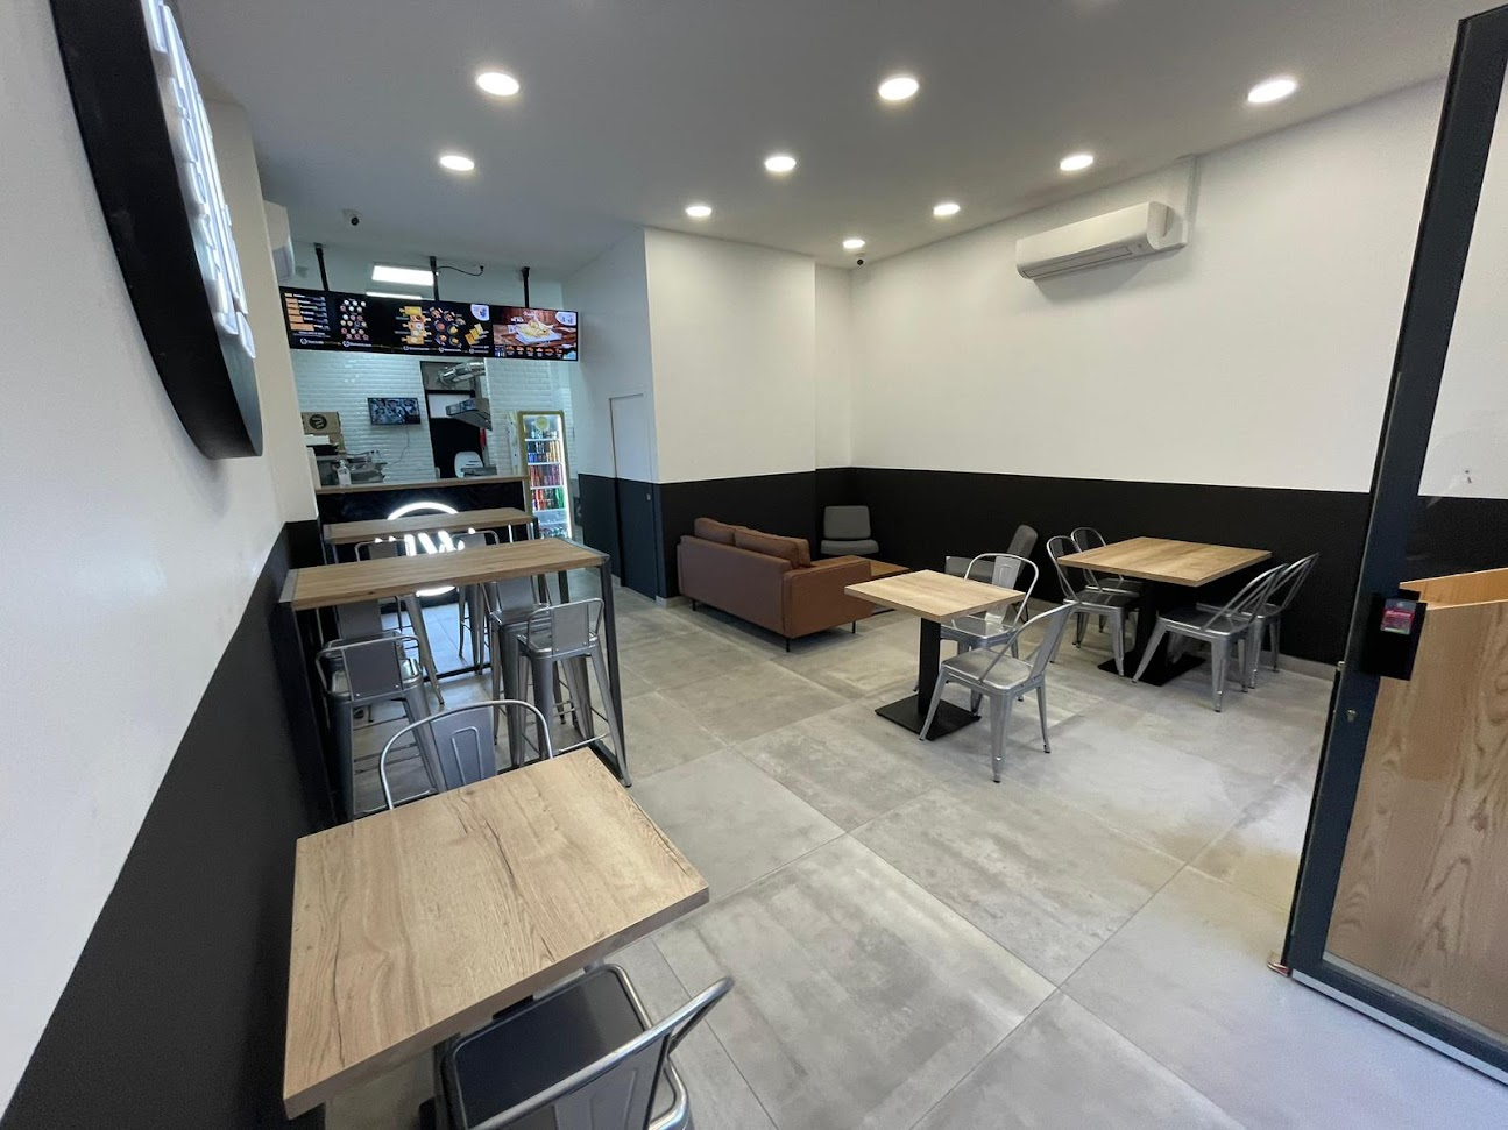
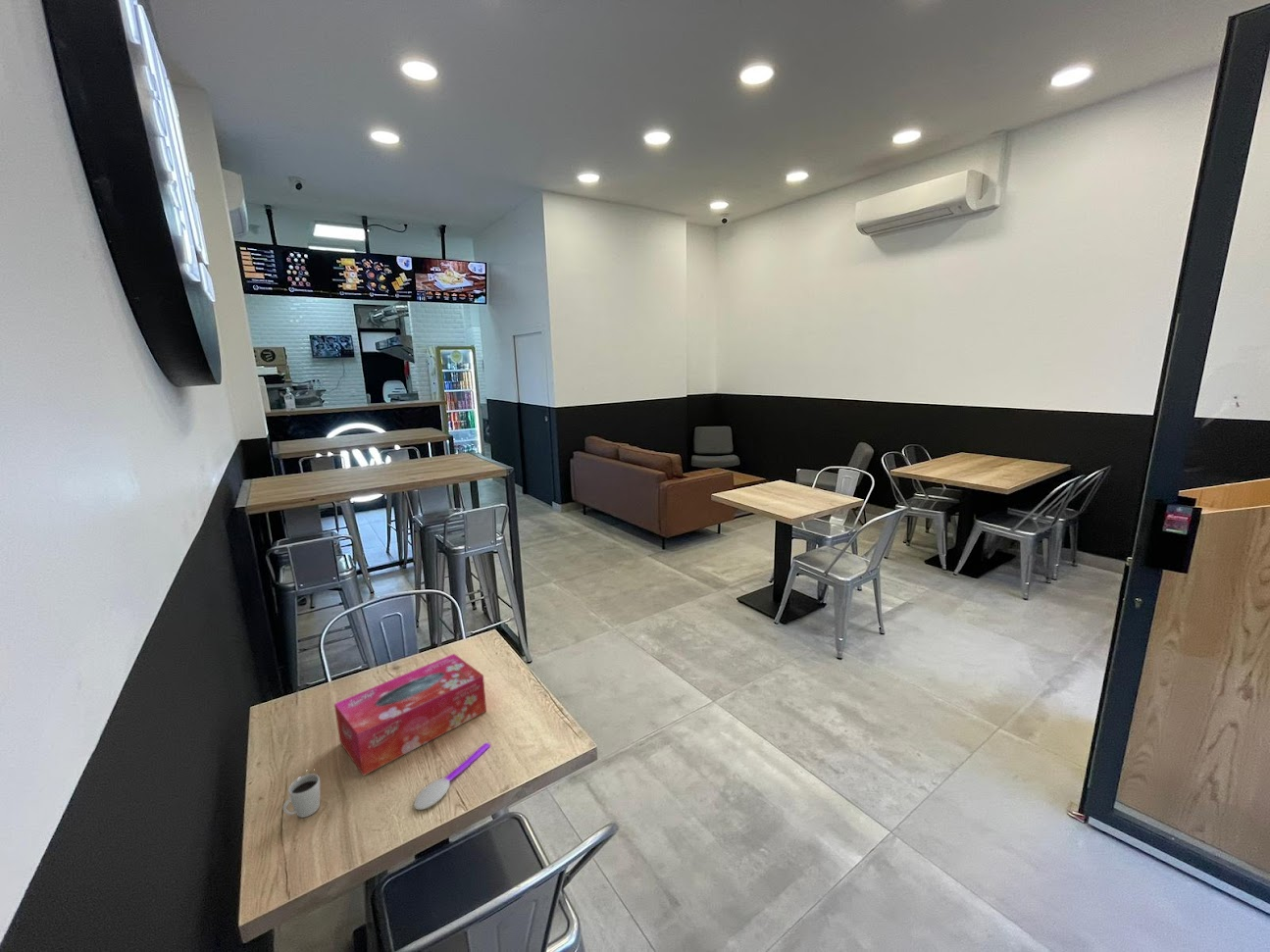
+ cup [281,773,321,819]
+ spoon [413,742,491,811]
+ tissue box [333,653,487,777]
